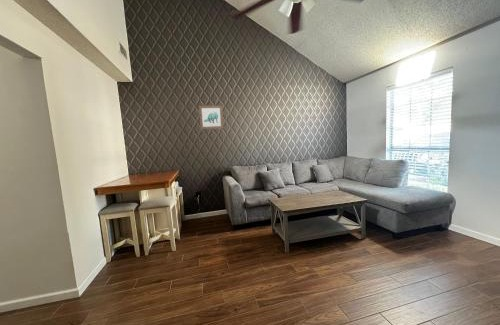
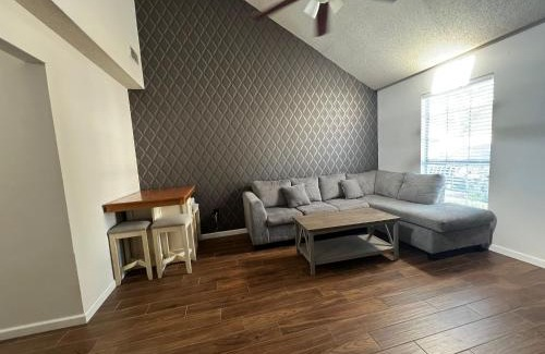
- wall art [198,105,224,130]
